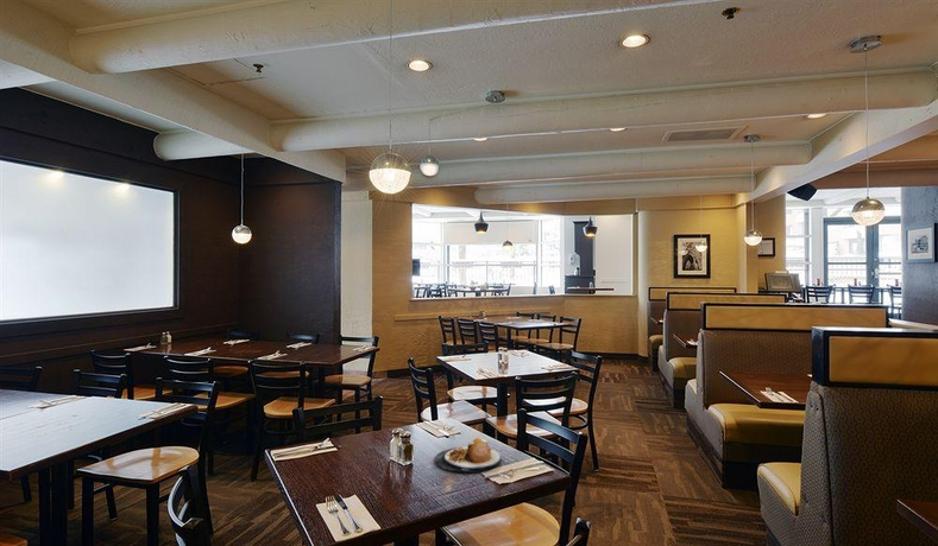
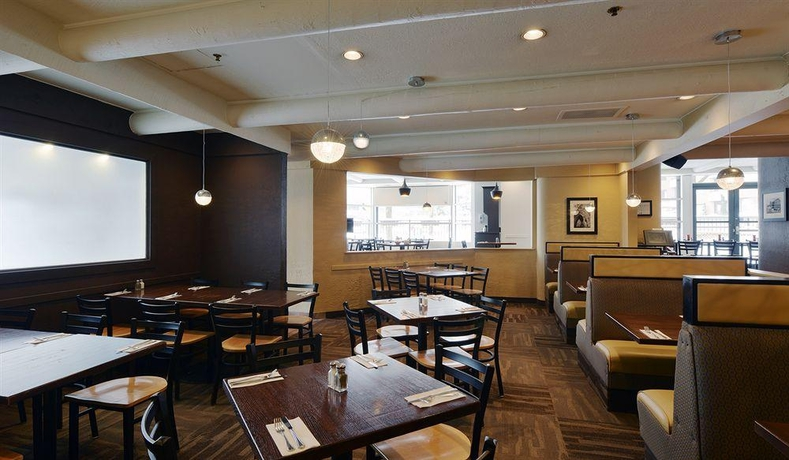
- plate [434,437,503,474]
